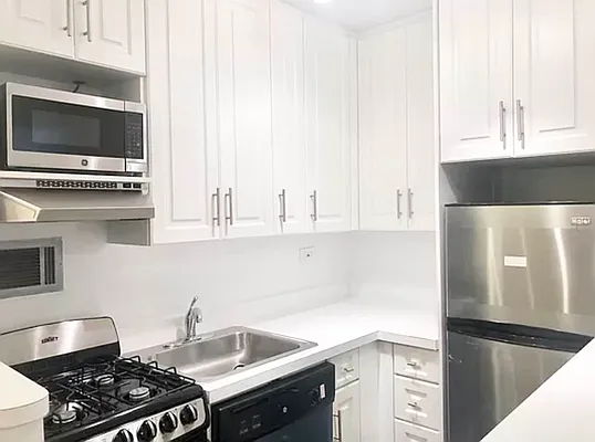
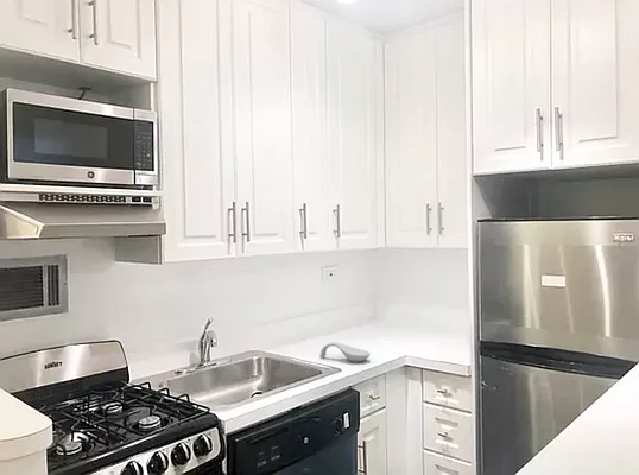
+ spoon rest [318,342,372,363]
